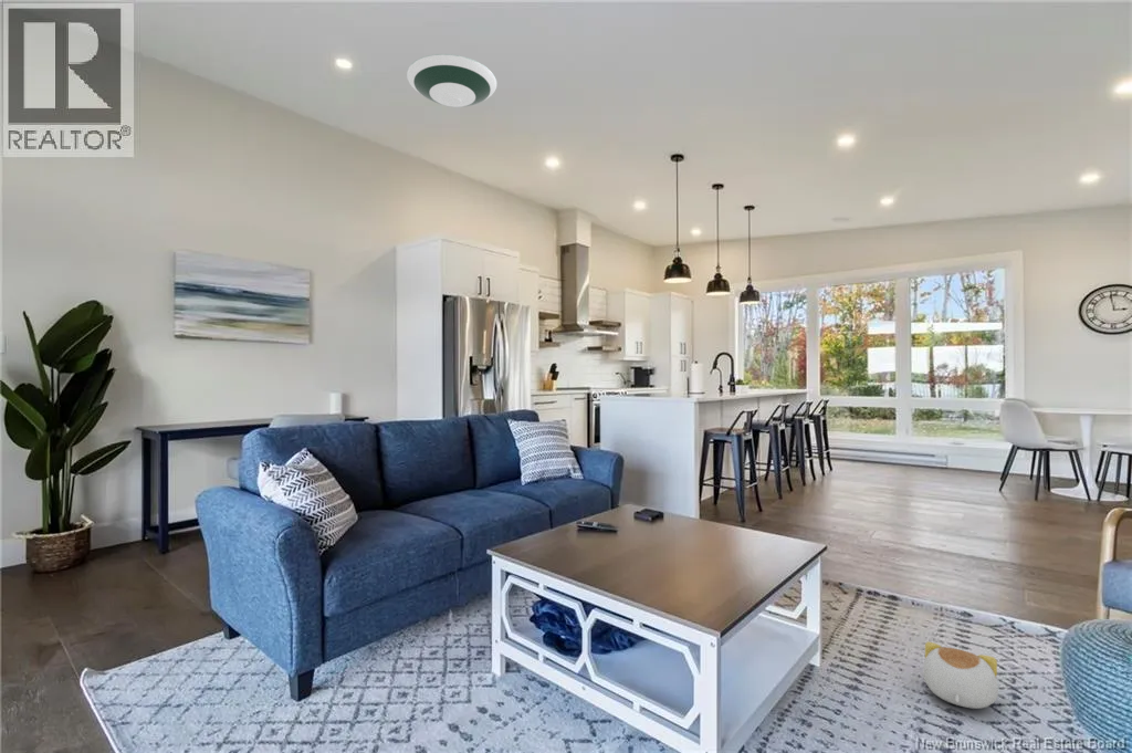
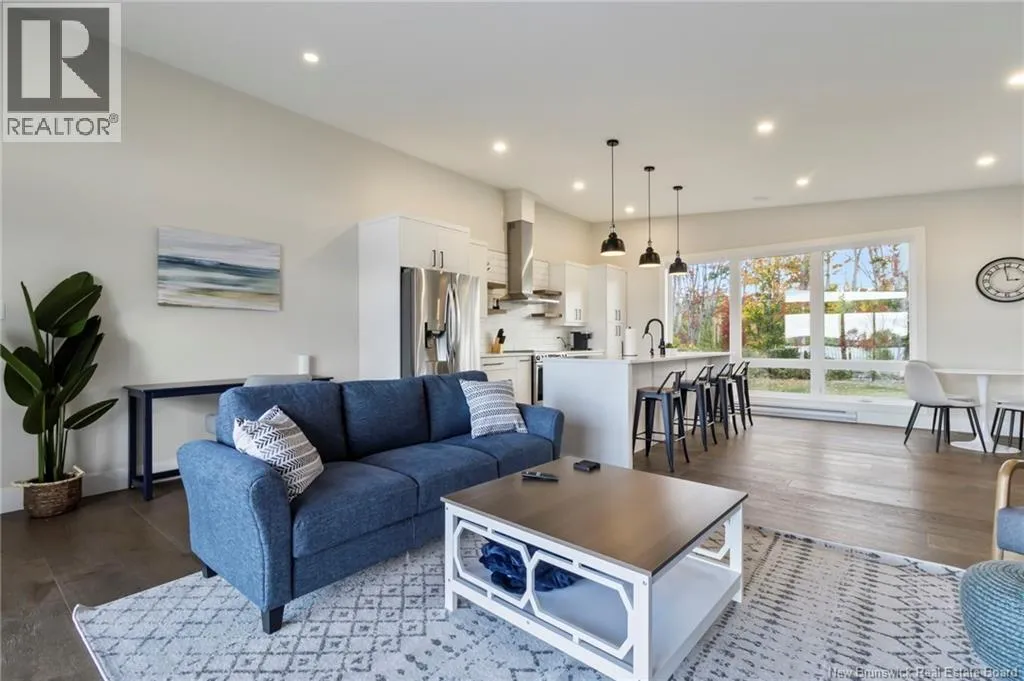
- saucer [406,53,497,108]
- plush toy [922,640,999,710]
